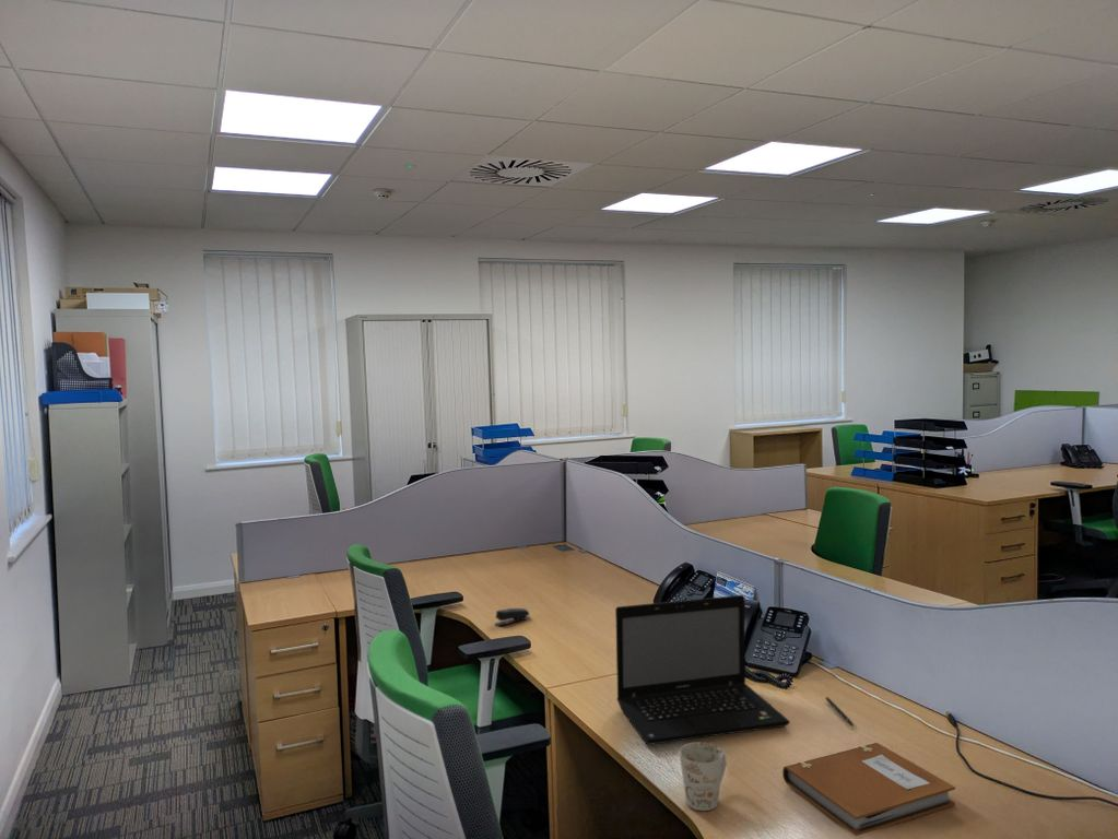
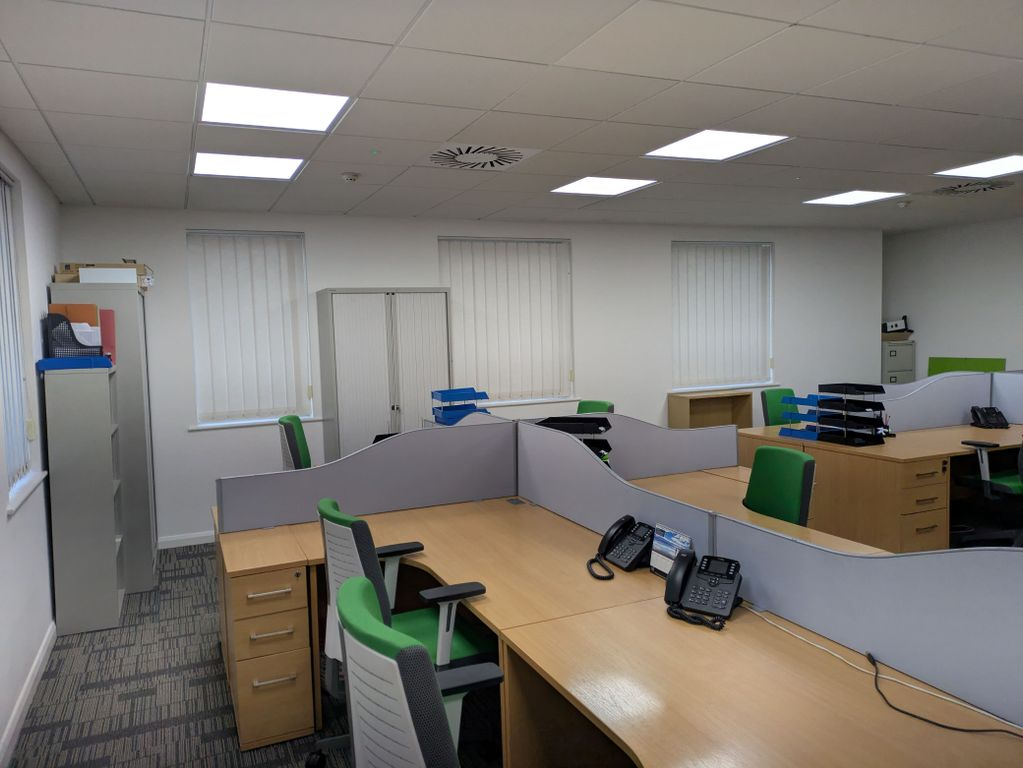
- pen [824,696,855,726]
- mug [679,741,727,812]
- stapler [494,607,532,627]
- notebook [781,742,956,837]
- laptop [614,594,791,746]
